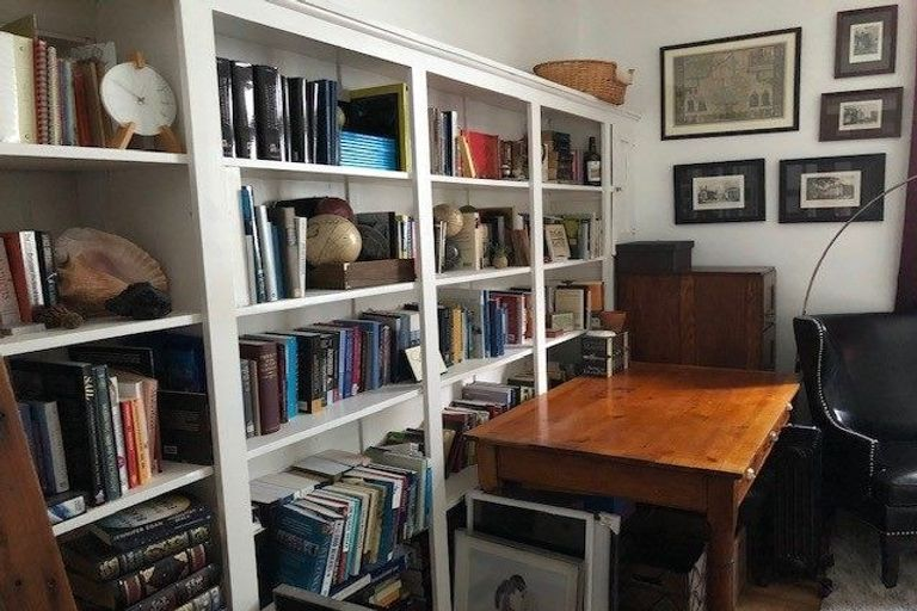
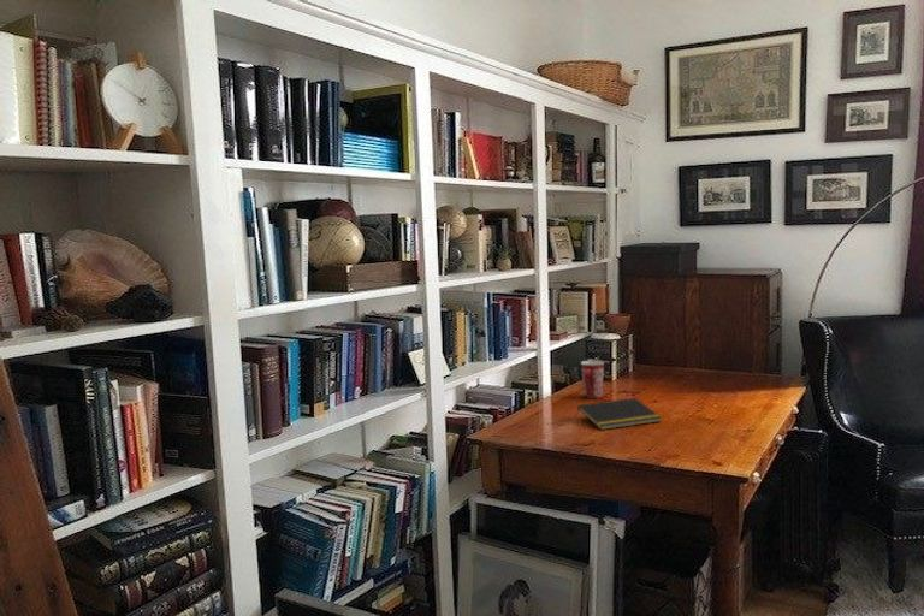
+ notepad [575,397,663,431]
+ mug [580,360,605,399]
